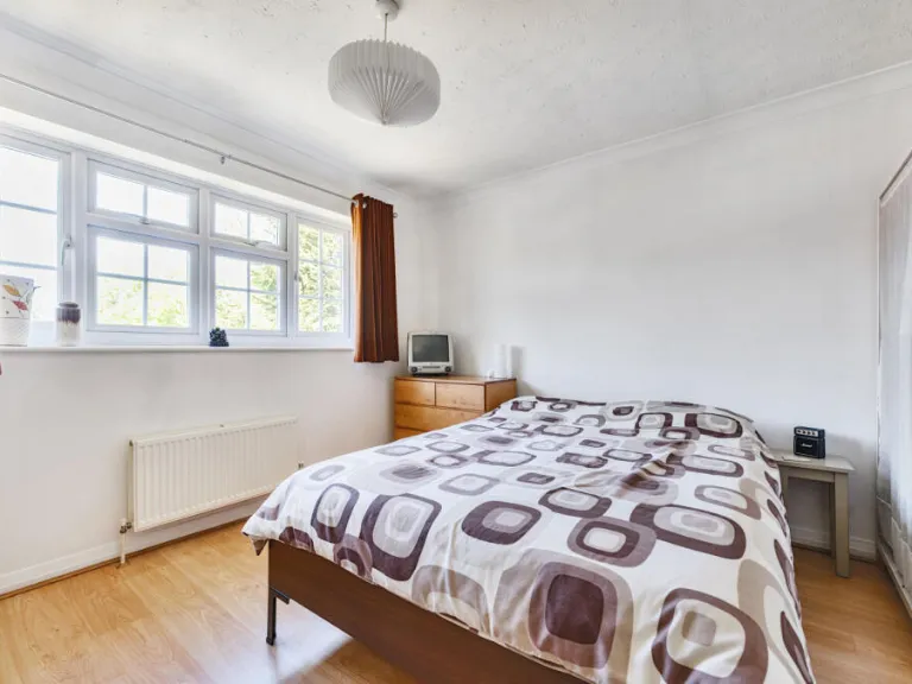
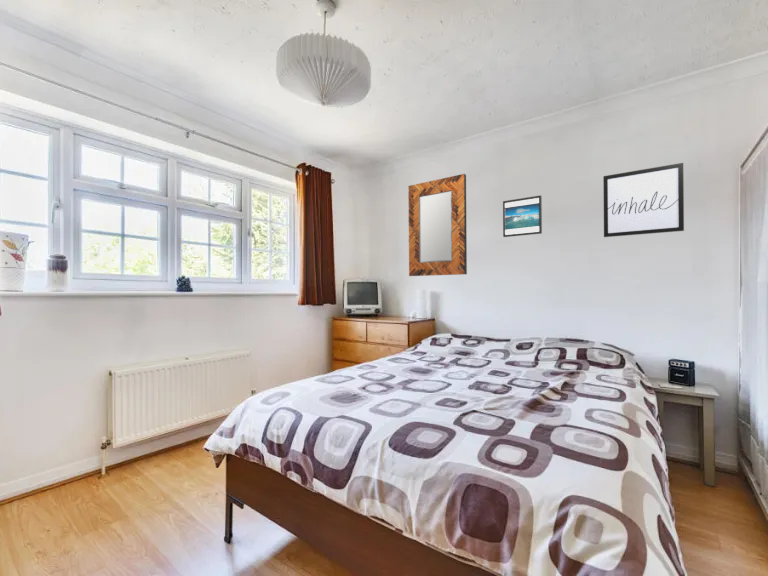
+ home mirror [407,173,468,277]
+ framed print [502,194,543,238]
+ wall art [602,162,685,238]
